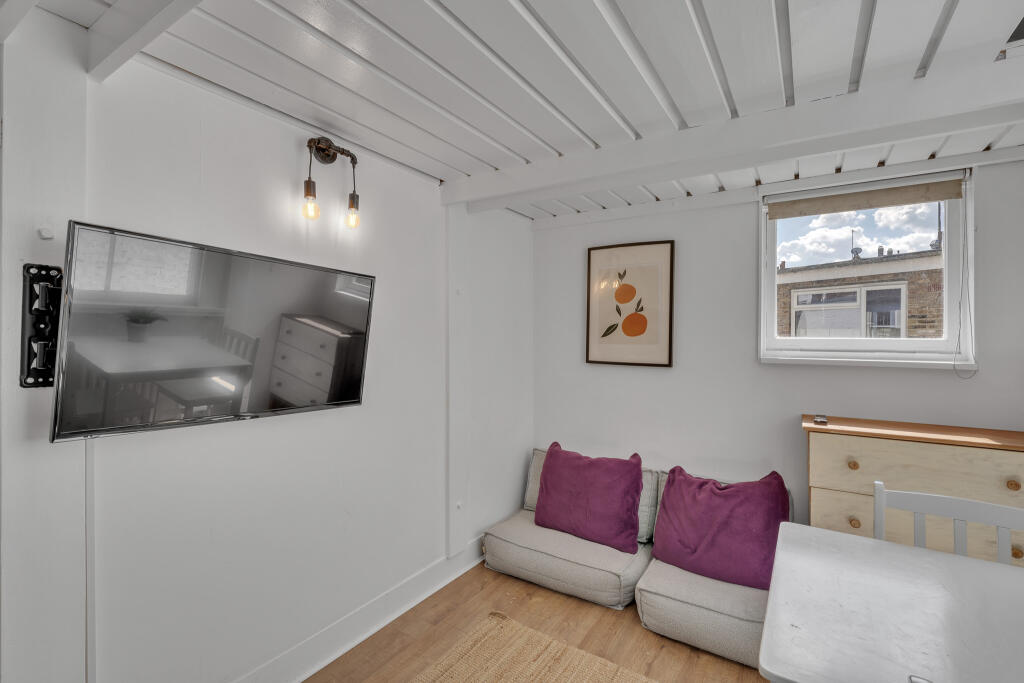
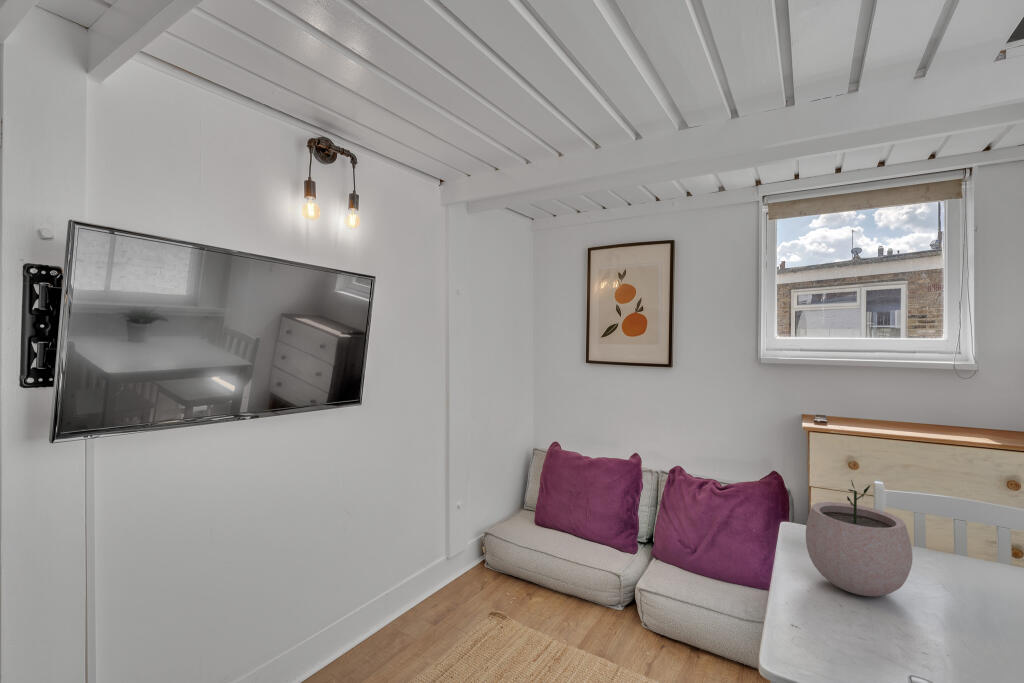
+ plant pot [805,479,913,597]
